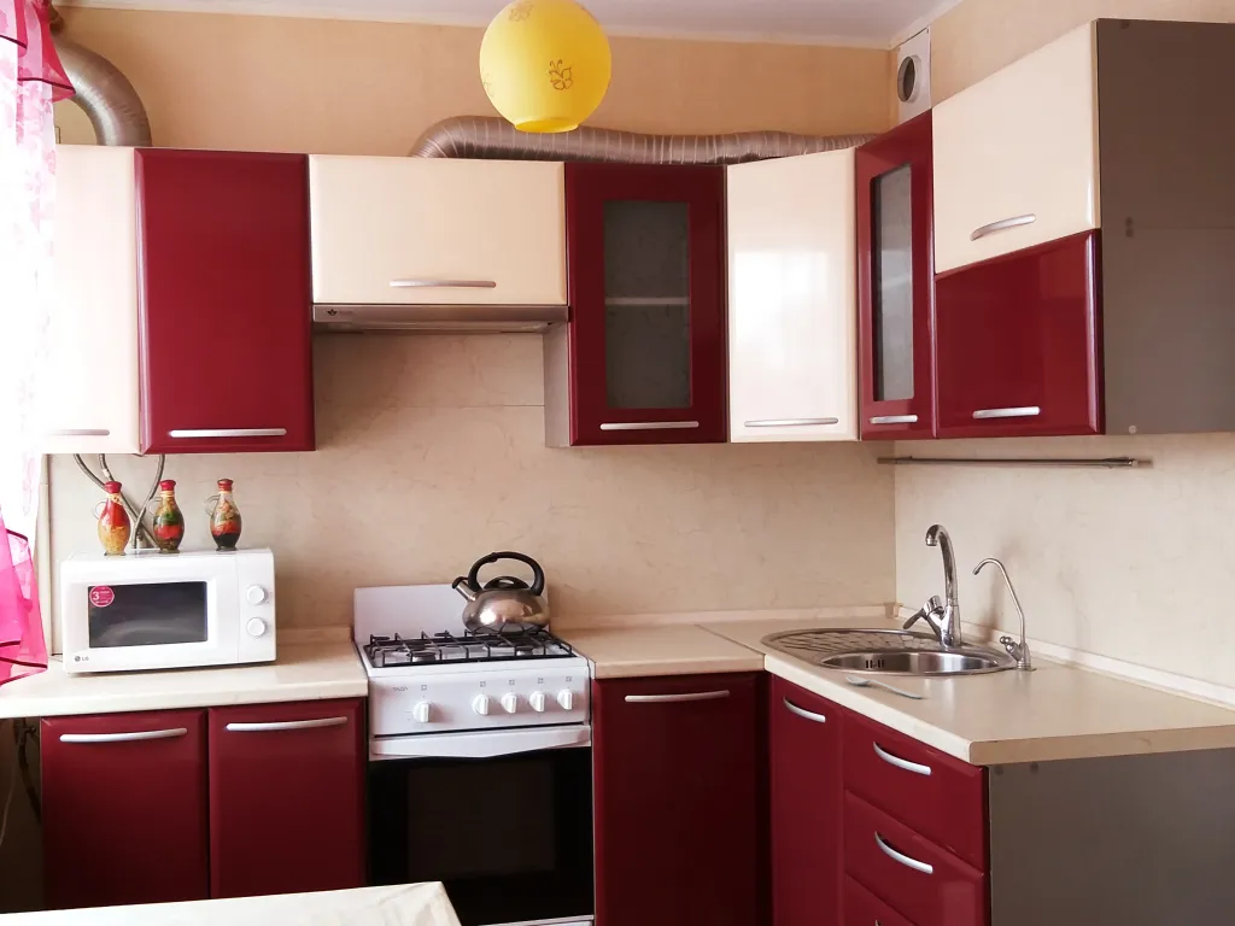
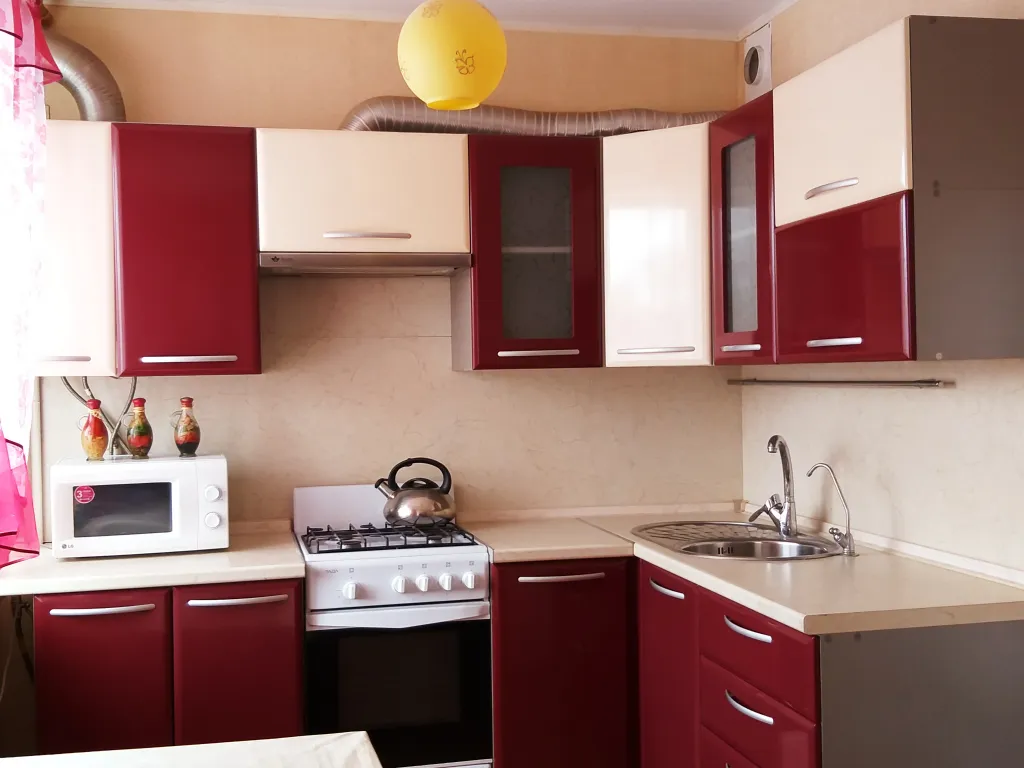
- spoon [845,674,924,699]
